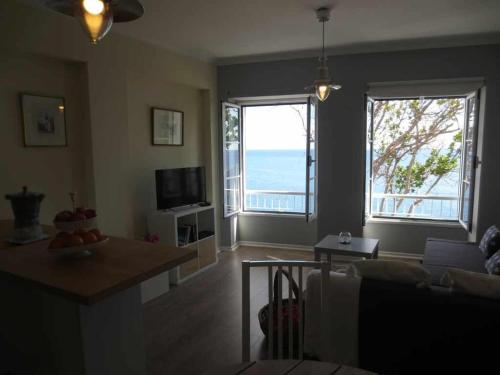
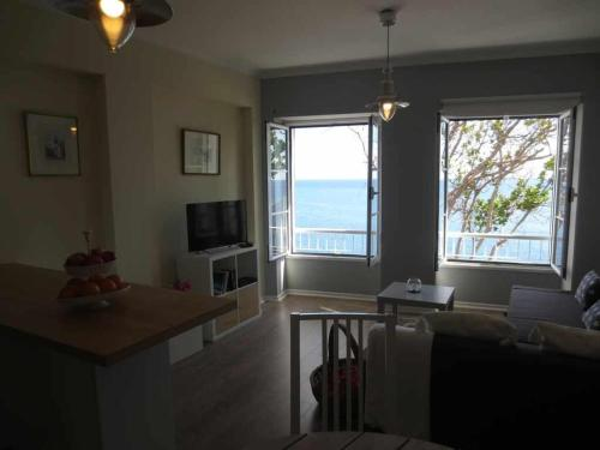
- coffee maker [3,185,53,245]
